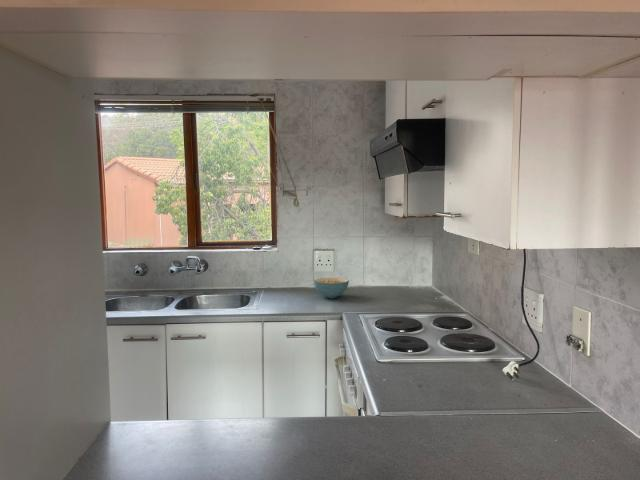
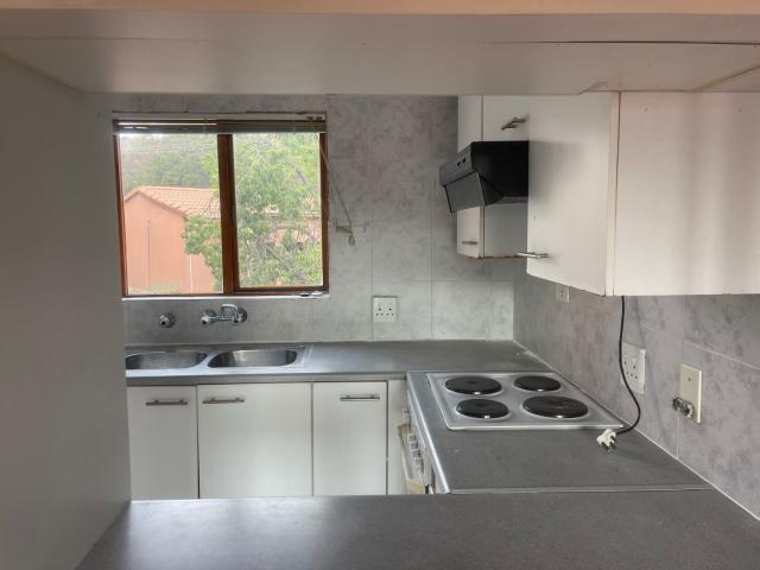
- cereal bowl [313,277,350,299]
